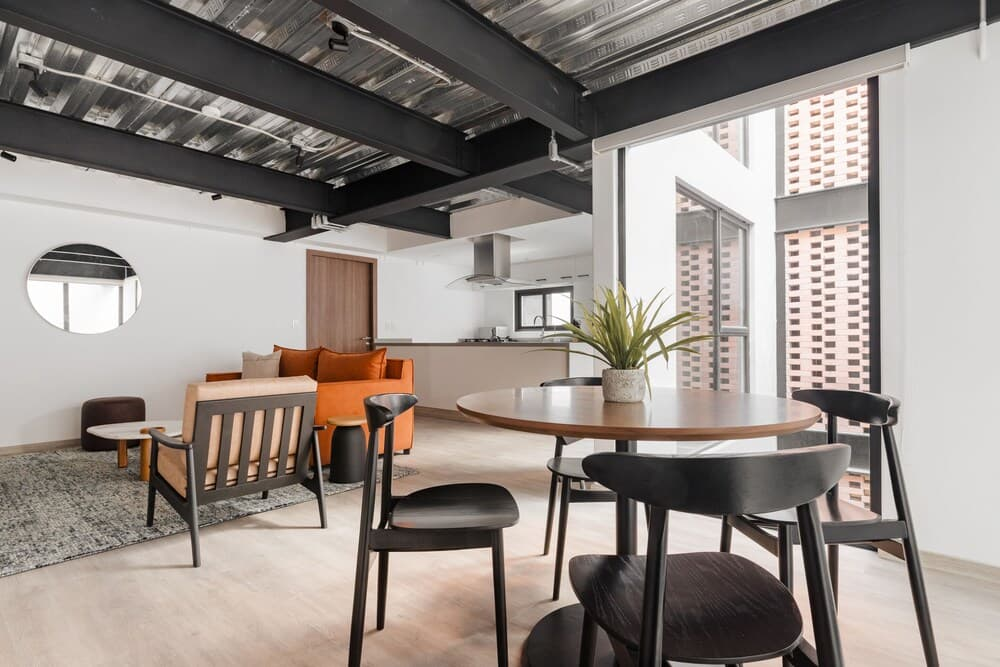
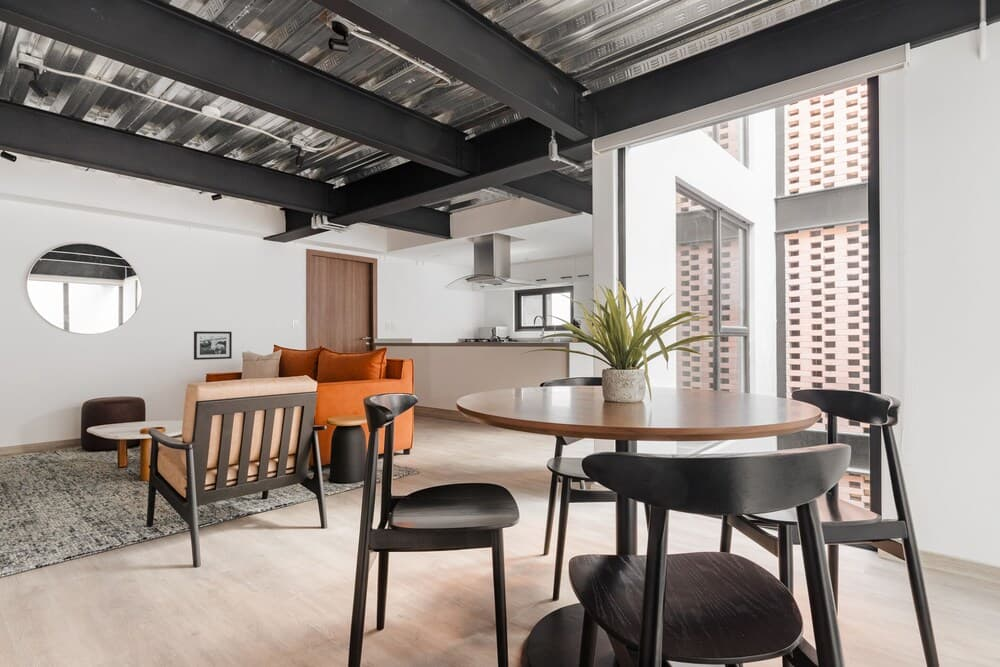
+ picture frame [193,330,233,361]
